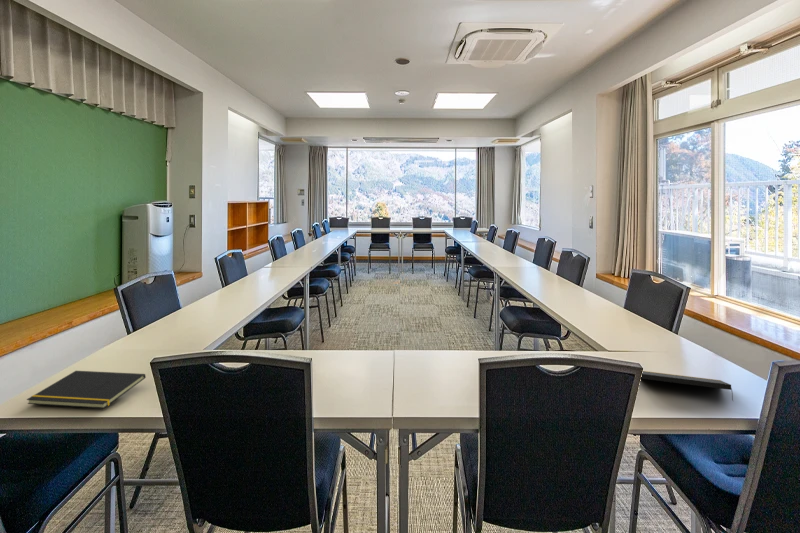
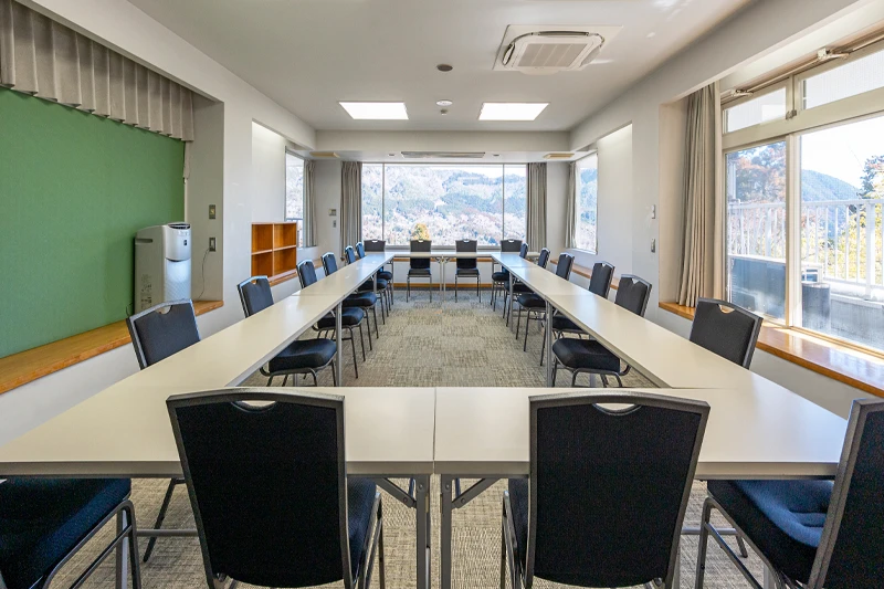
- notepad [26,370,147,409]
- notepad [640,370,734,401]
